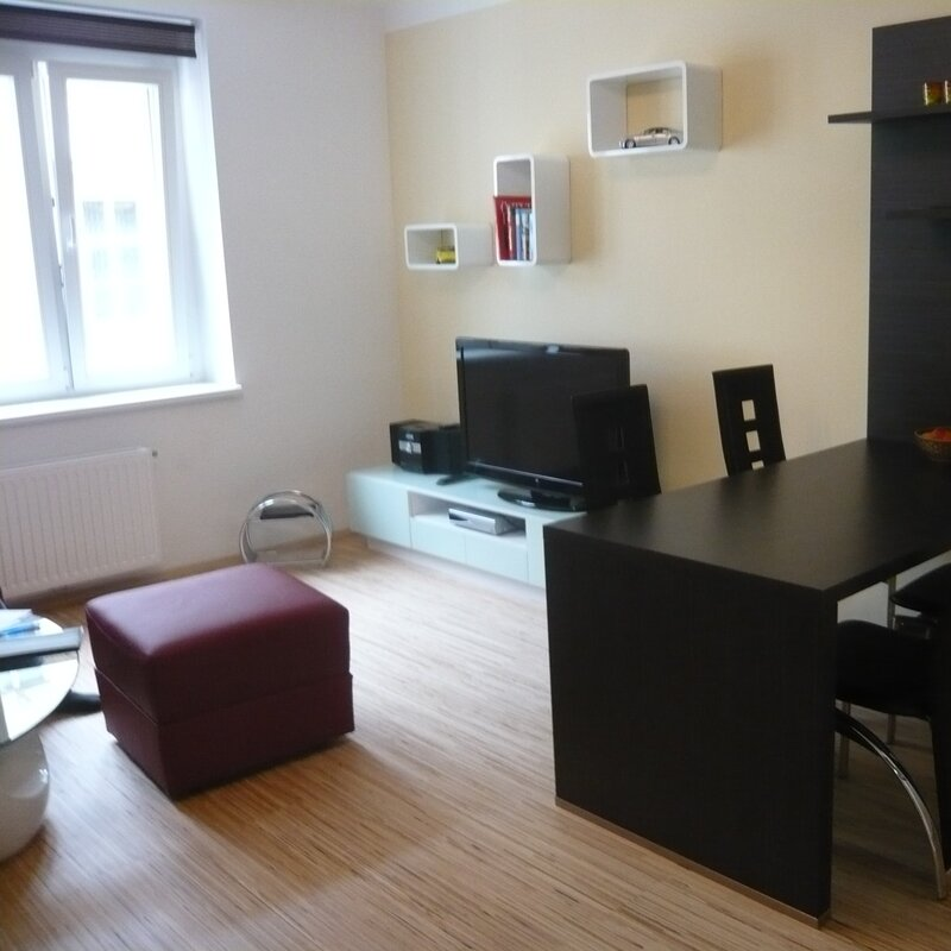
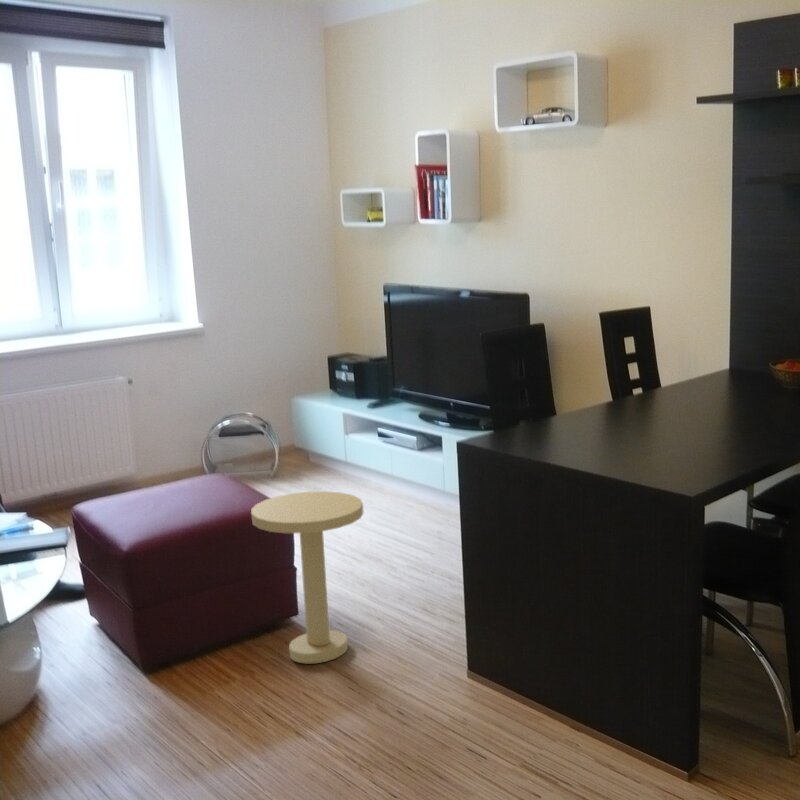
+ side table [250,490,364,665]
